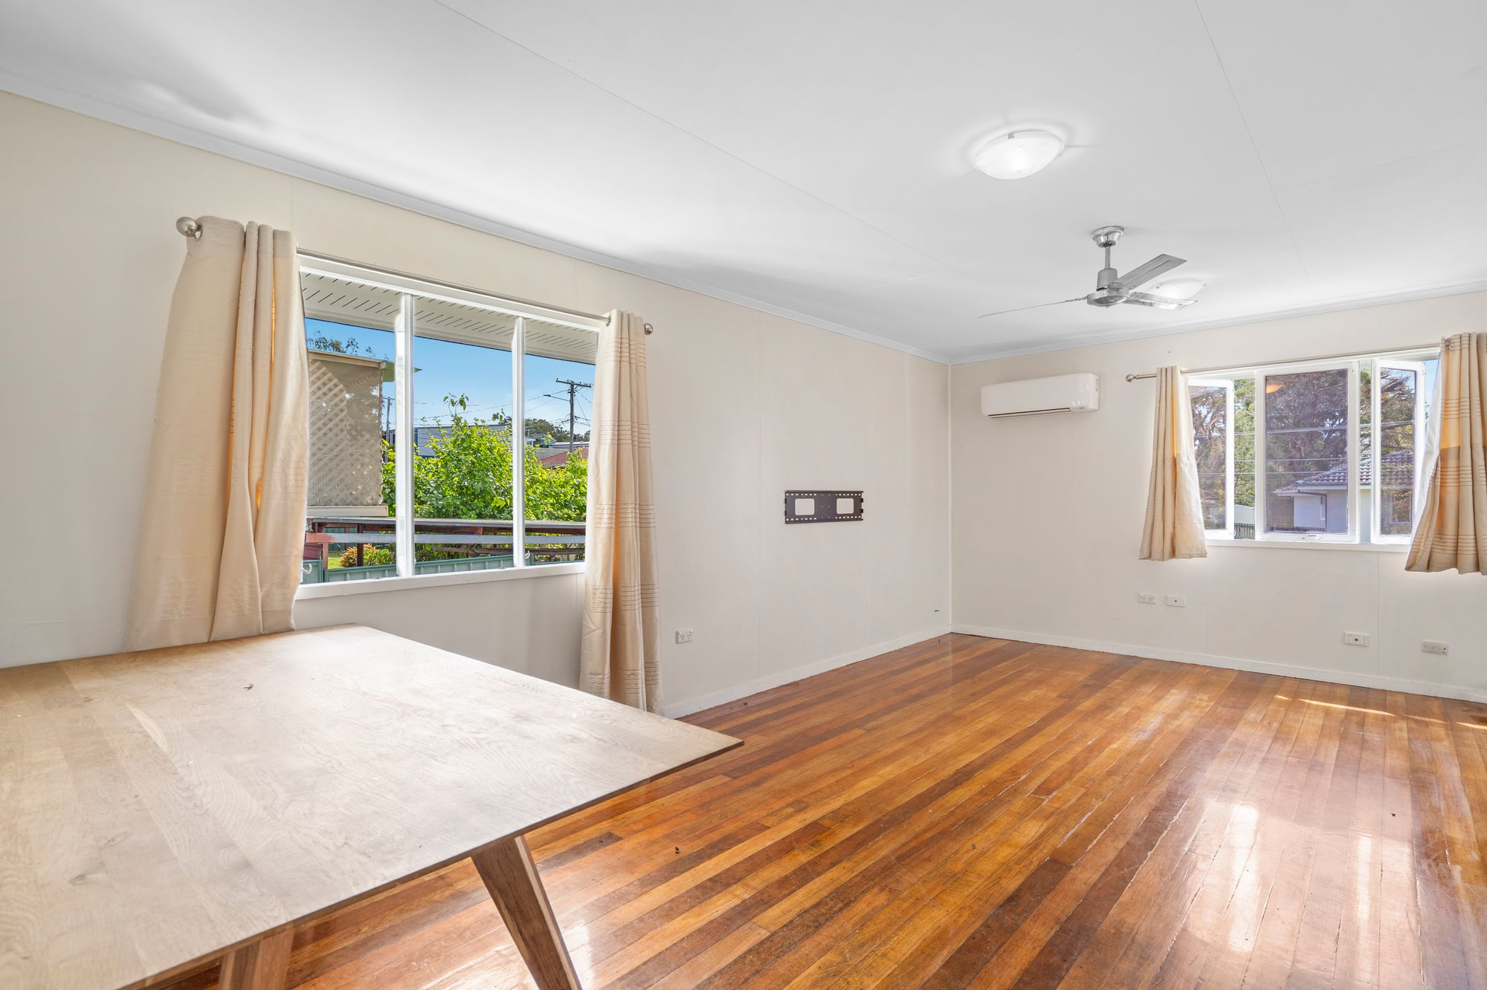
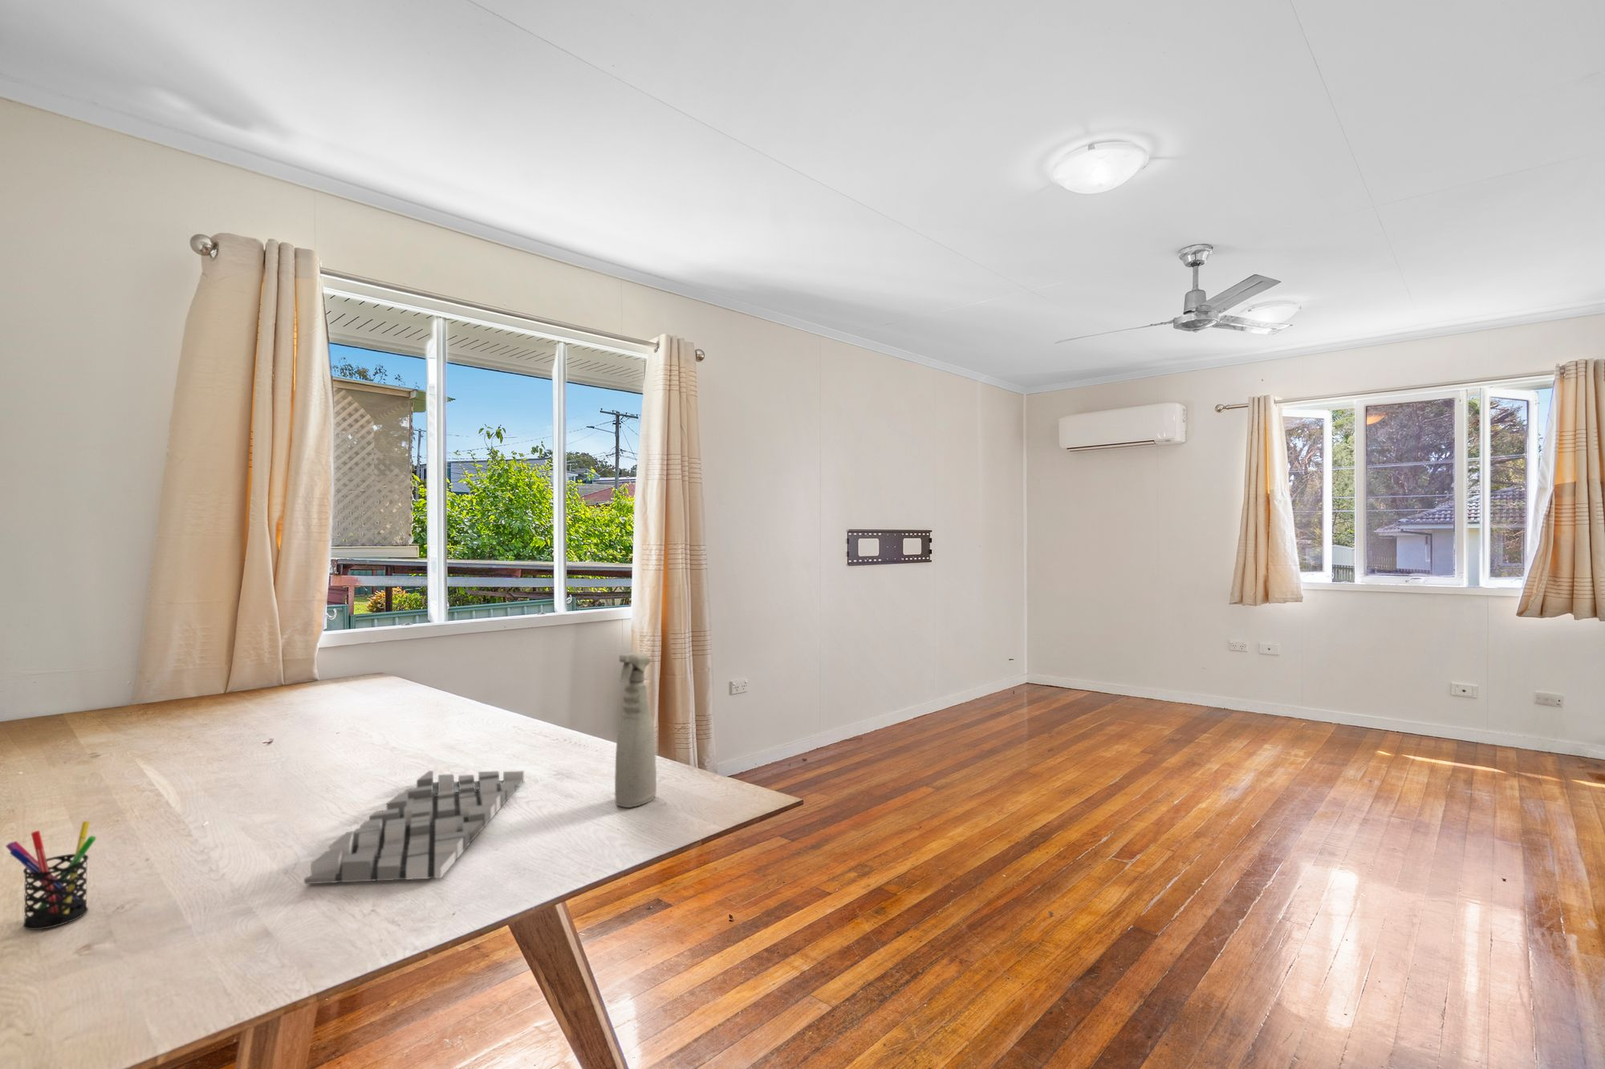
+ spray bottle [613,651,658,809]
+ keyboard [303,770,525,884]
+ pen holder [5,821,97,931]
